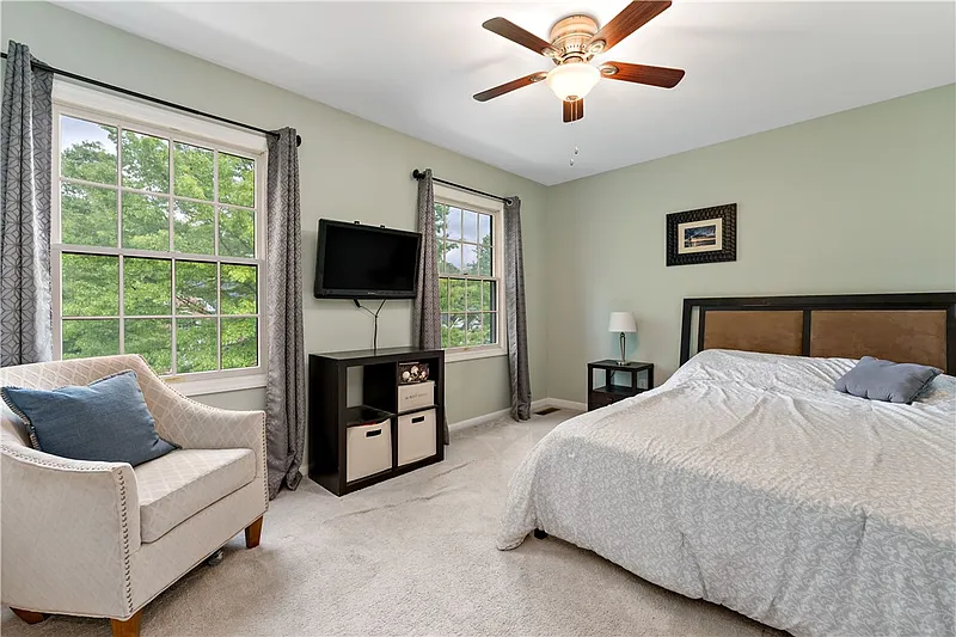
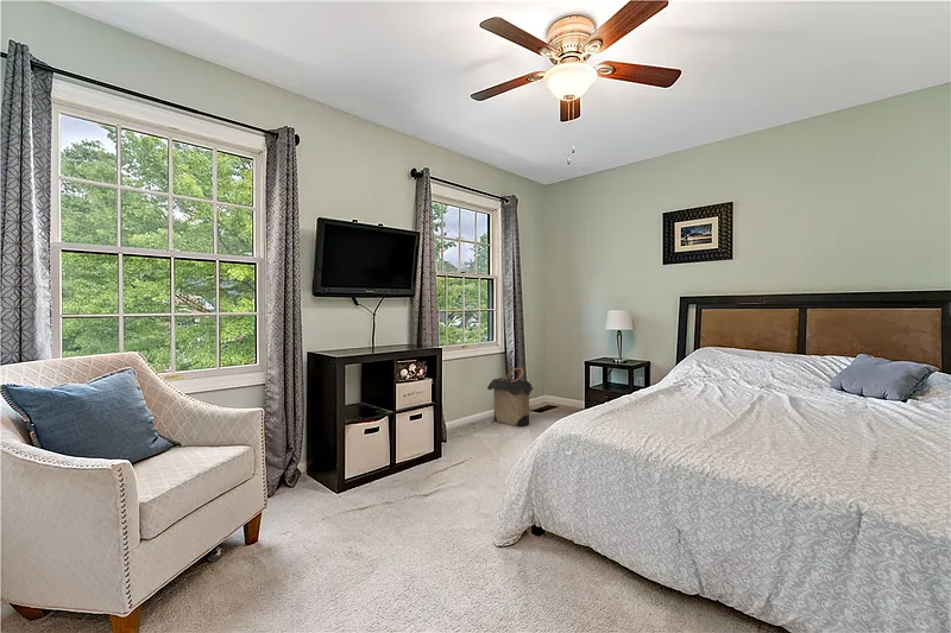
+ laundry hamper [486,367,534,428]
